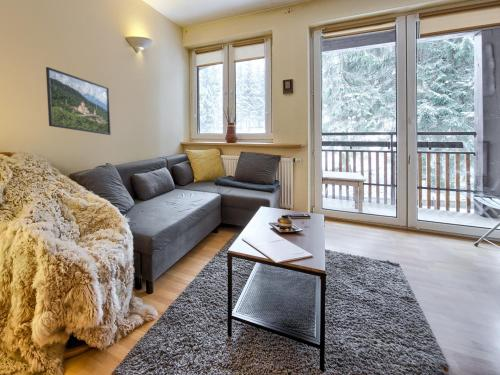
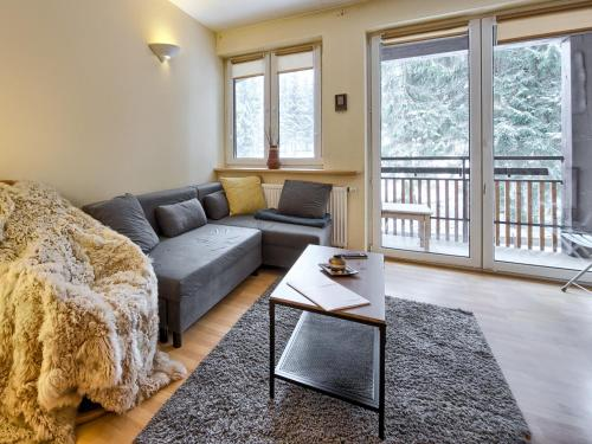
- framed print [45,66,112,136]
